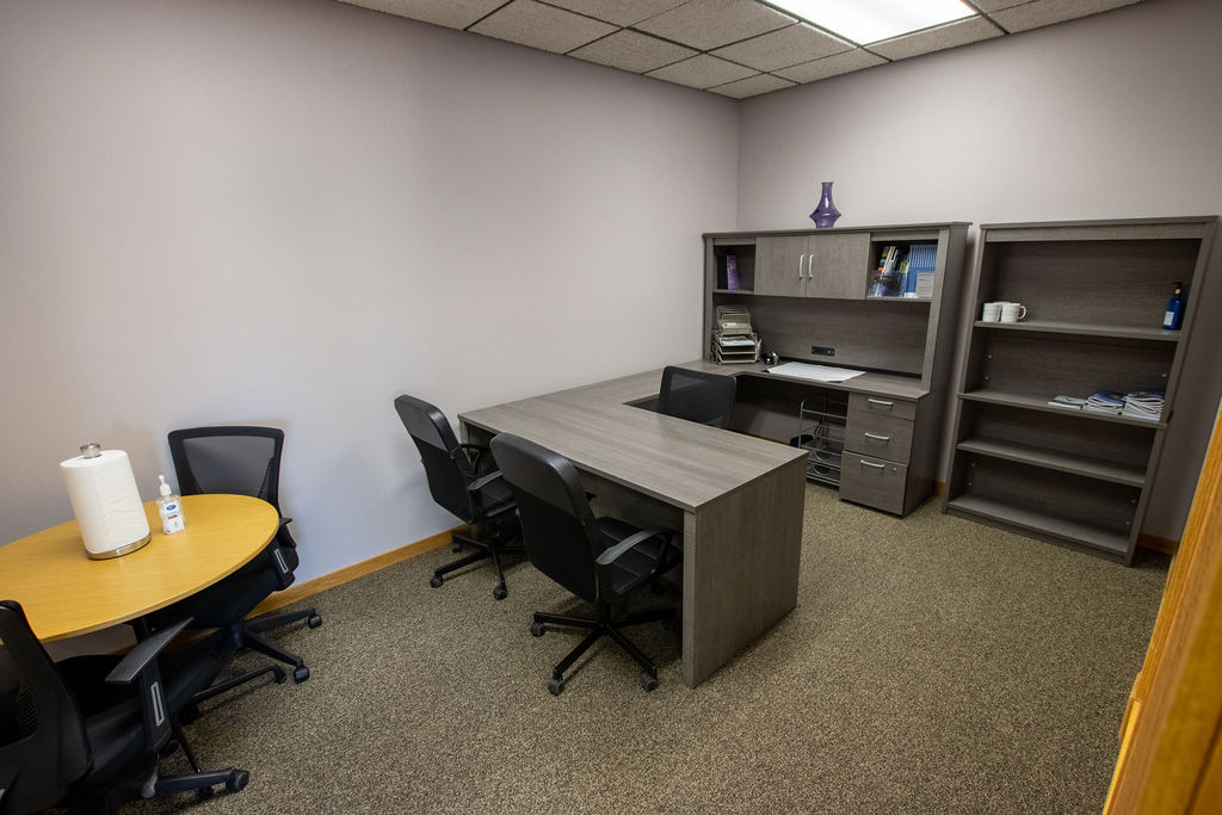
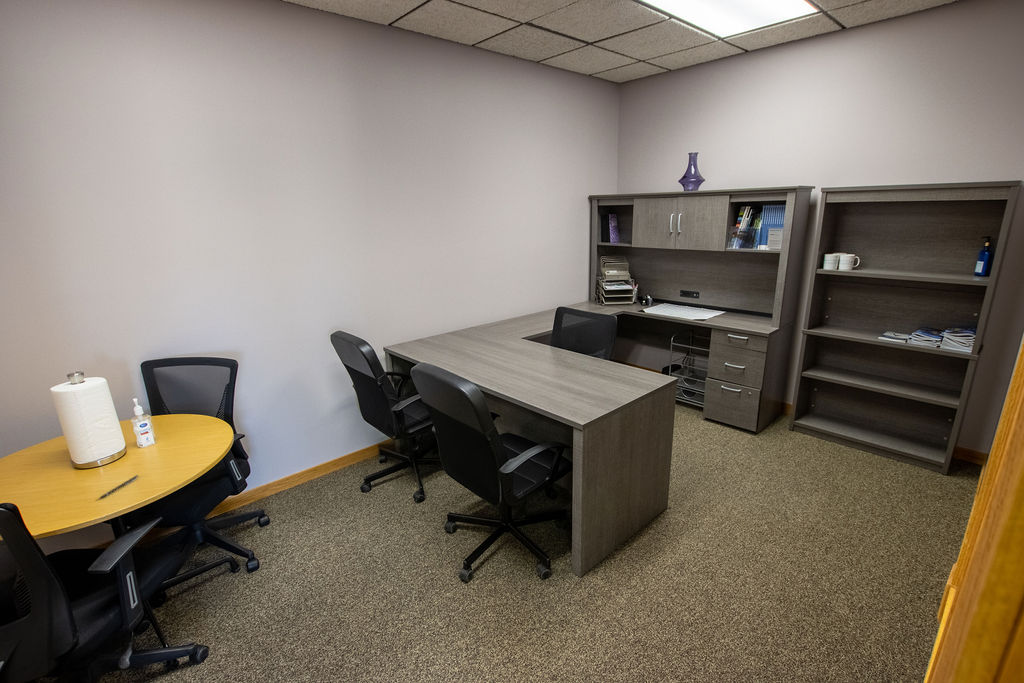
+ pen [98,474,139,500]
